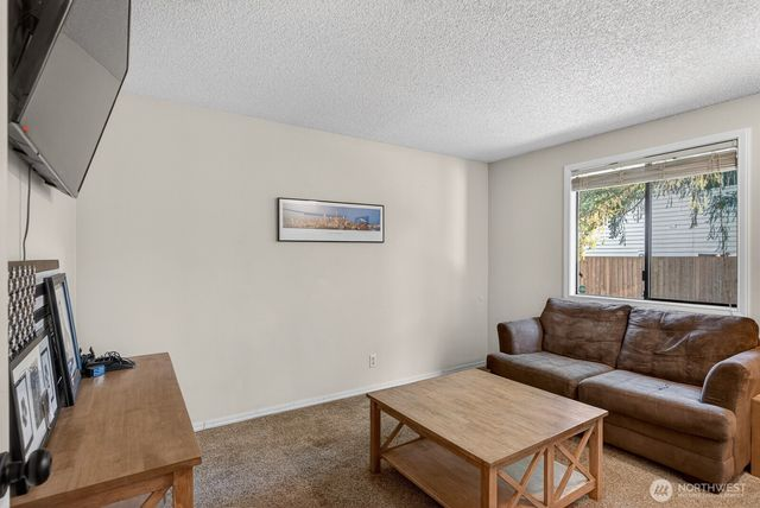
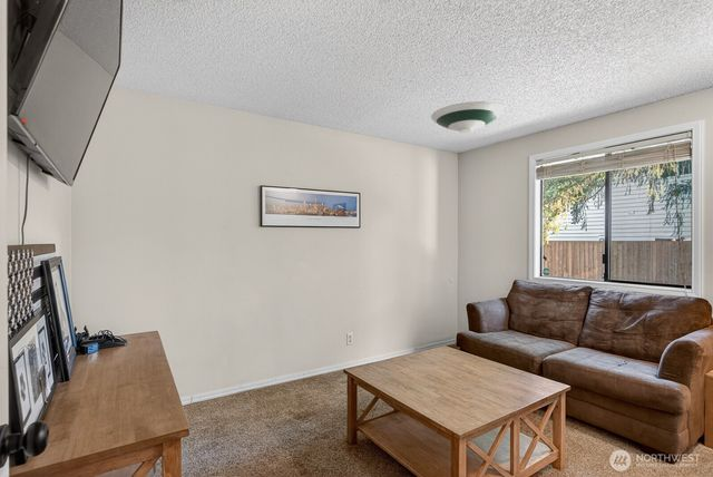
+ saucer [430,100,504,134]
